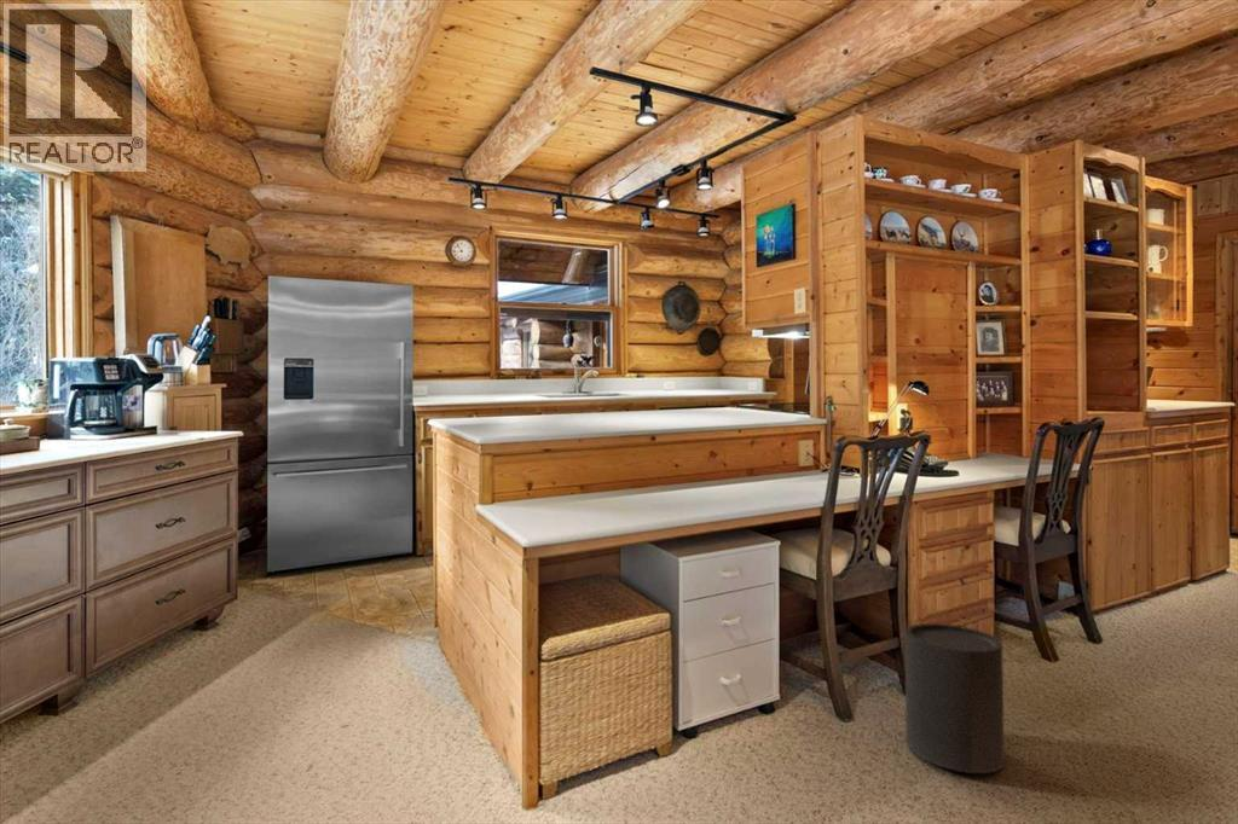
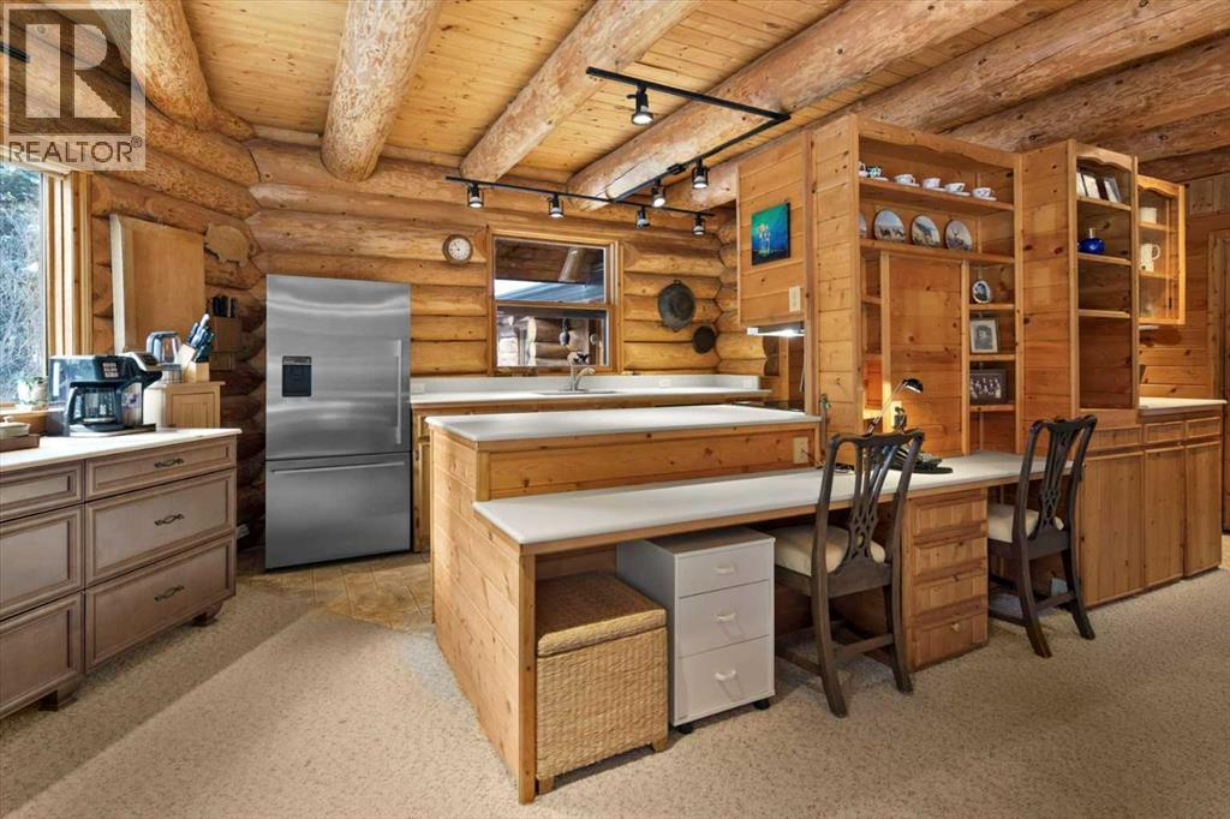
- trash can [903,622,1006,774]
